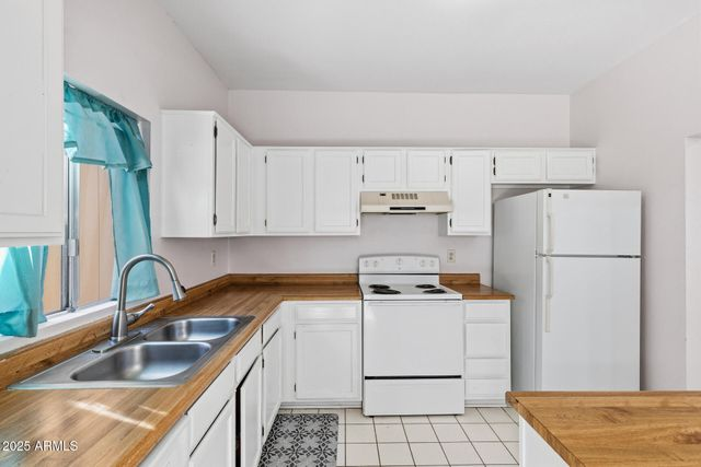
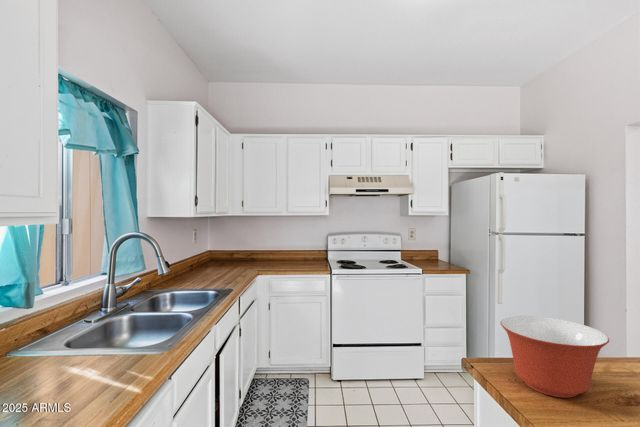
+ mixing bowl [500,315,610,399]
